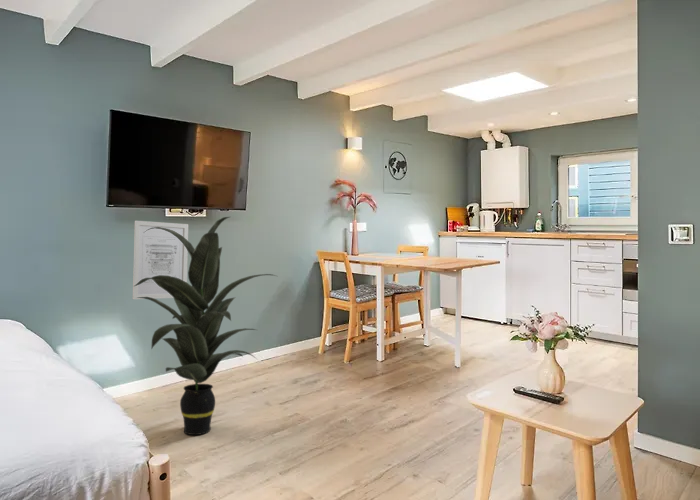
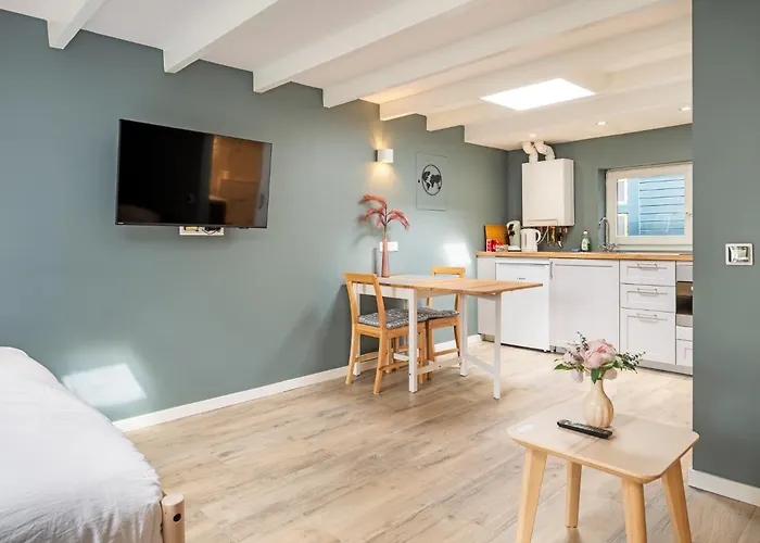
- indoor plant [135,216,277,436]
- wall art [132,220,189,300]
